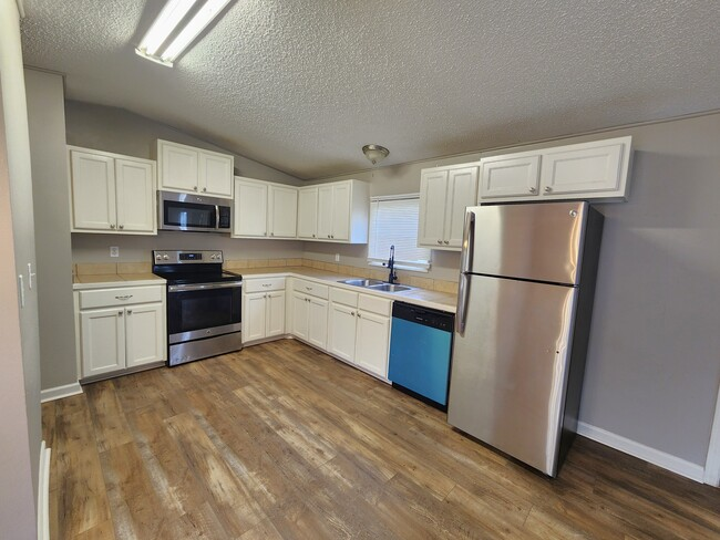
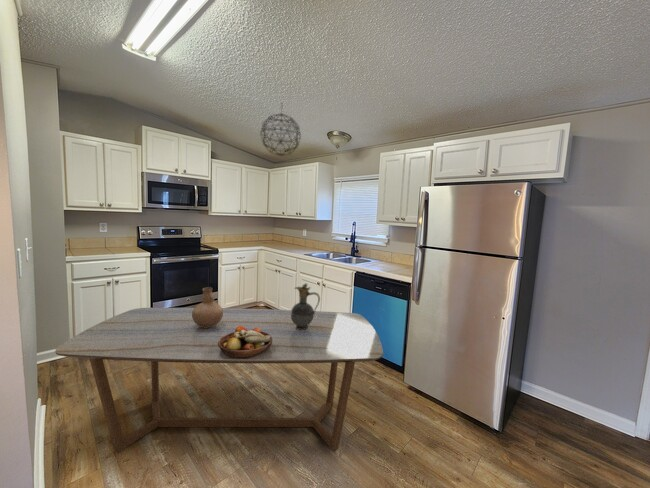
+ fruit bowl [218,326,272,358]
+ dining table [54,307,384,454]
+ pitcher [291,283,321,330]
+ pendant light [259,103,302,157]
+ vase [192,286,223,328]
